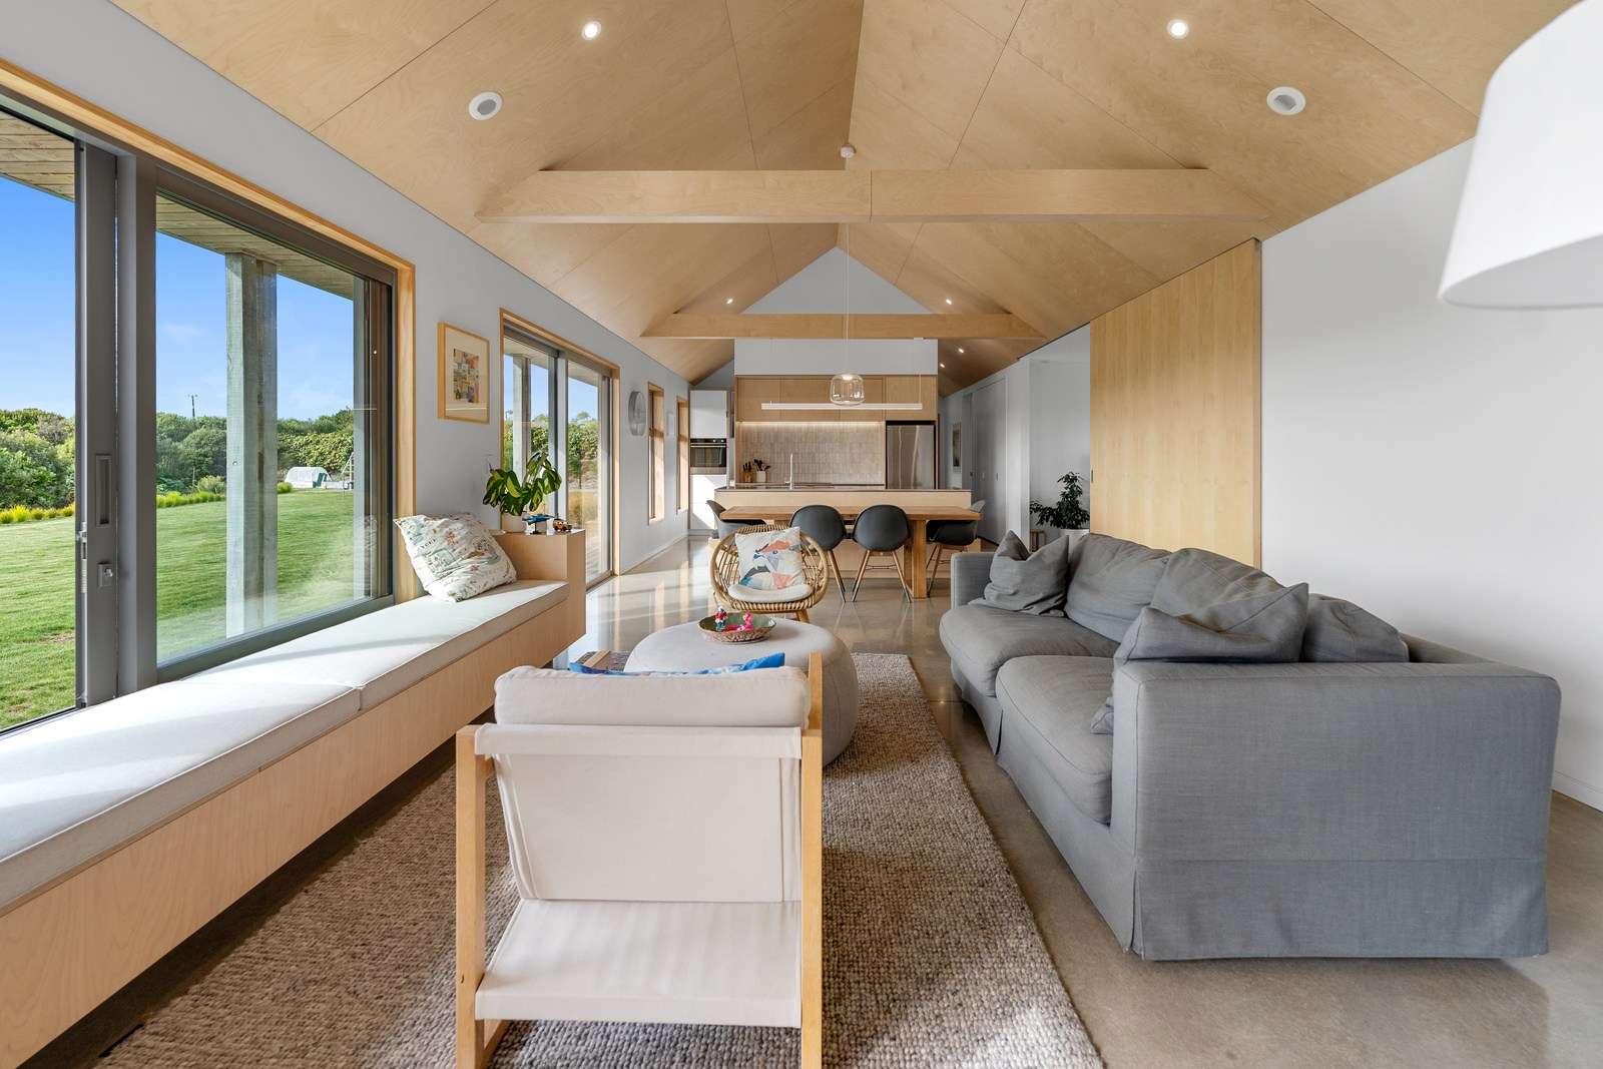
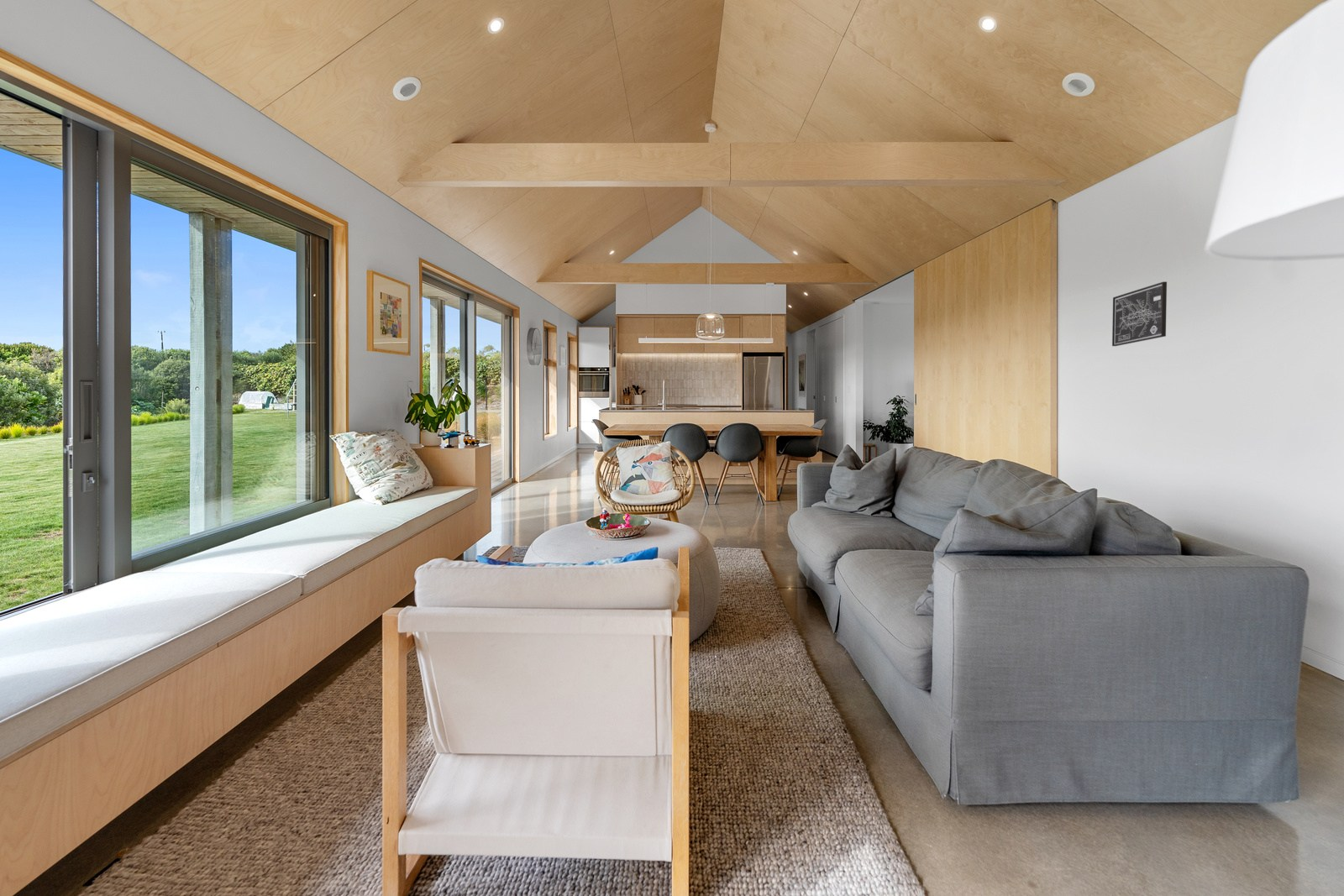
+ wall art [1111,281,1168,347]
